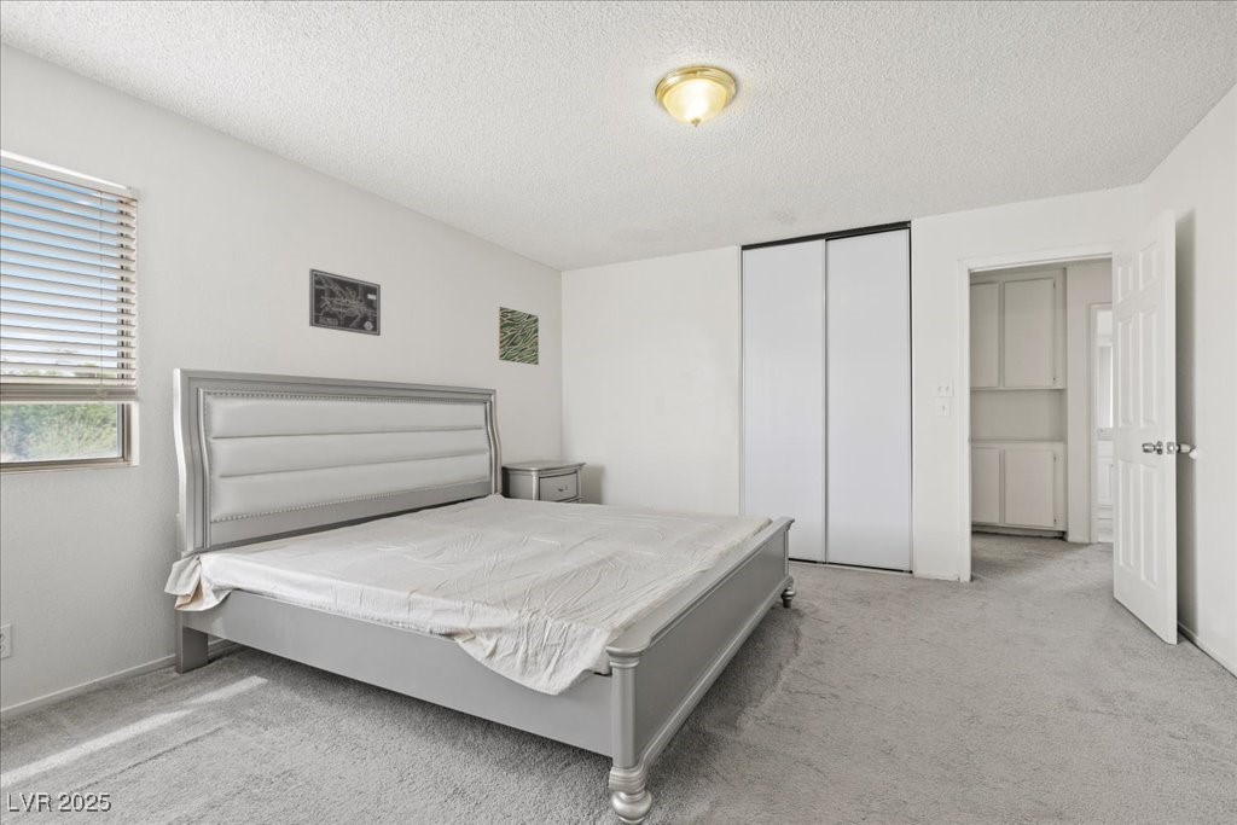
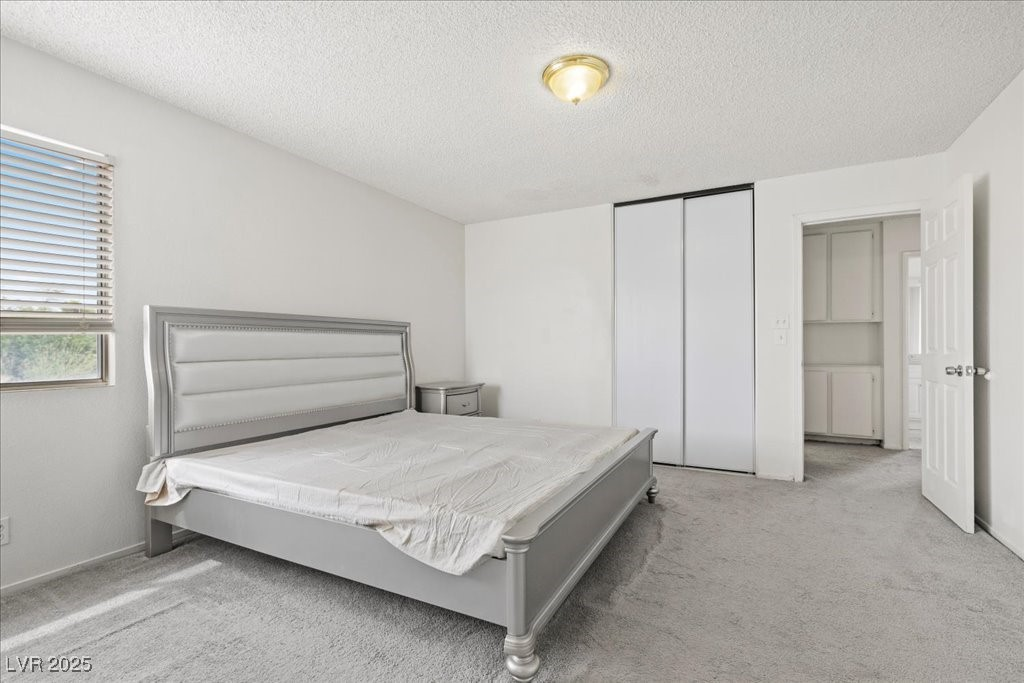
- wall art [498,306,540,366]
- wall art [308,268,382,337]
